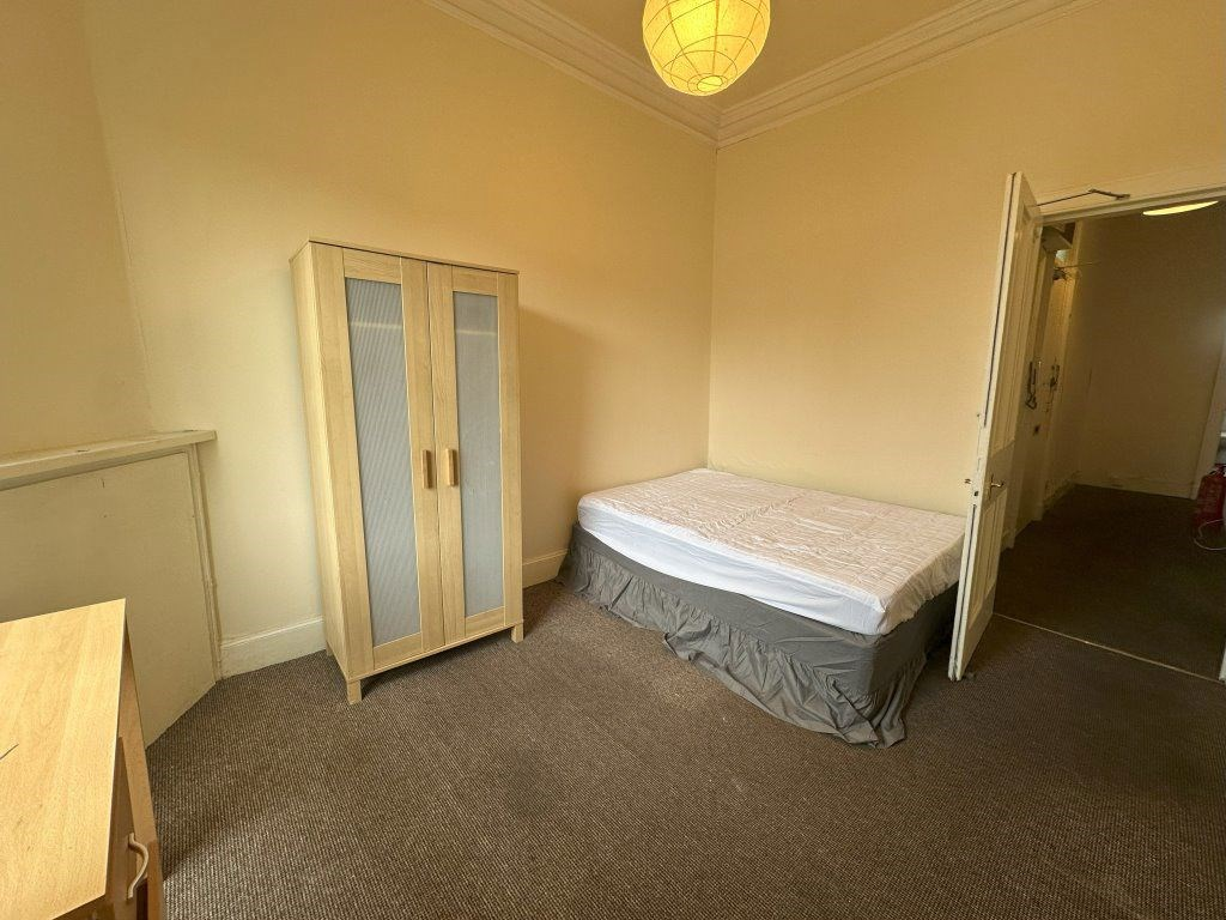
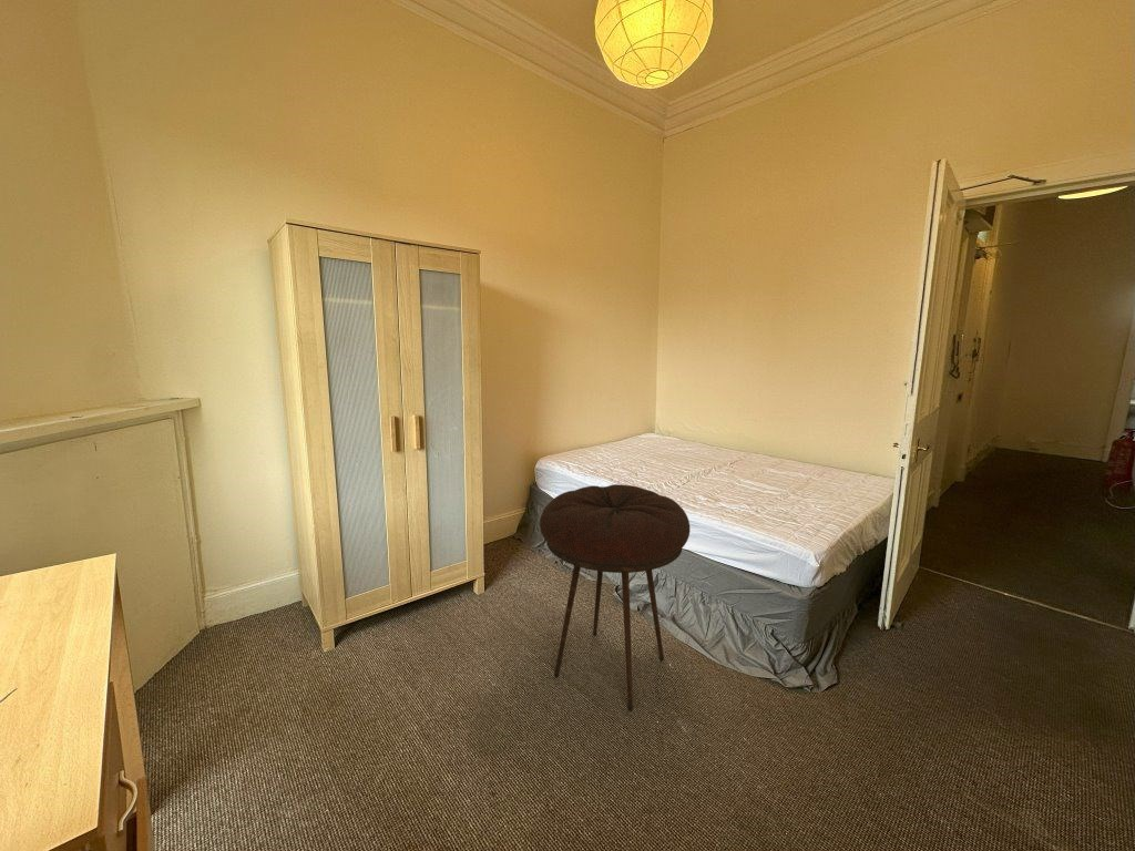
+ stool [539,483,692,712]
